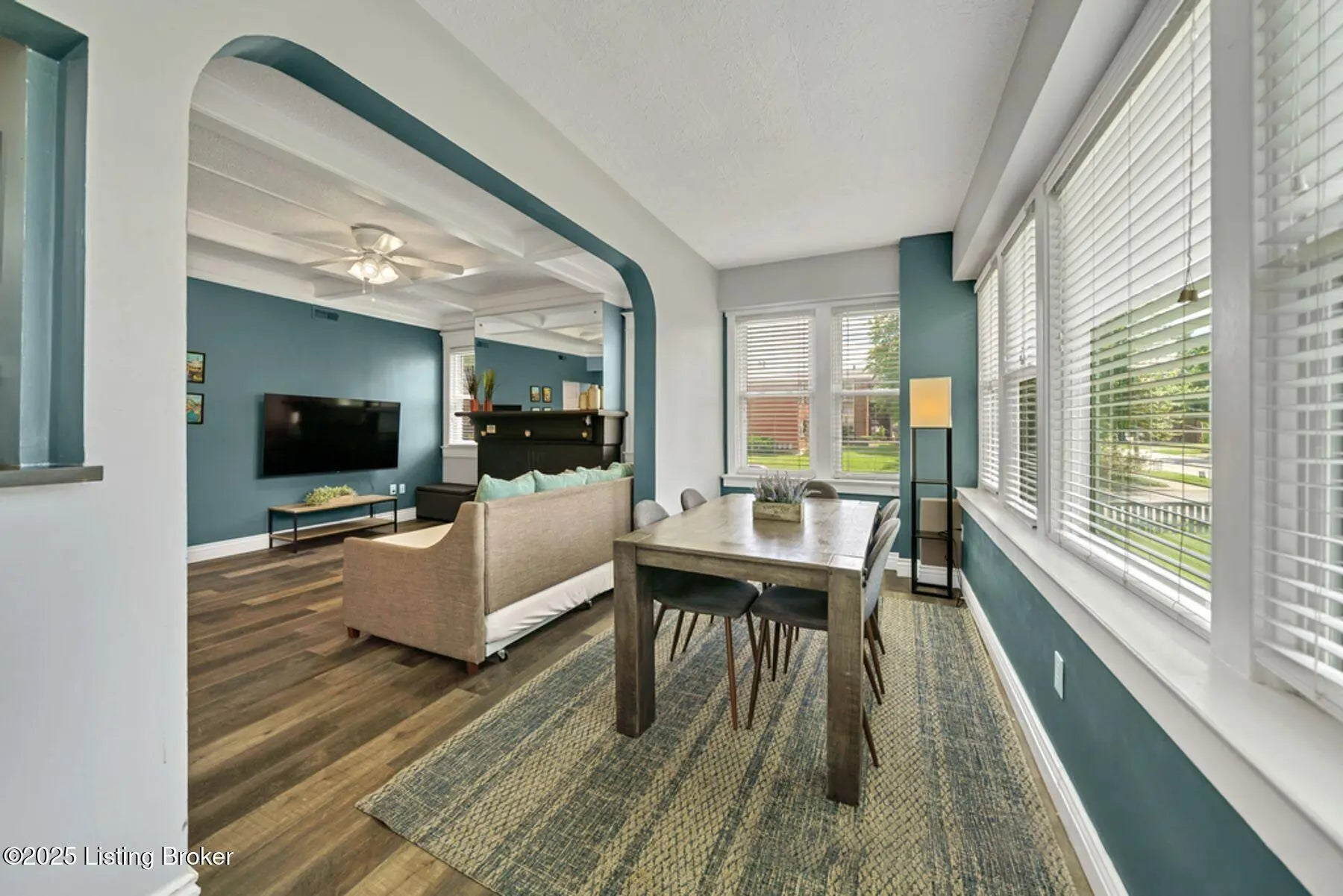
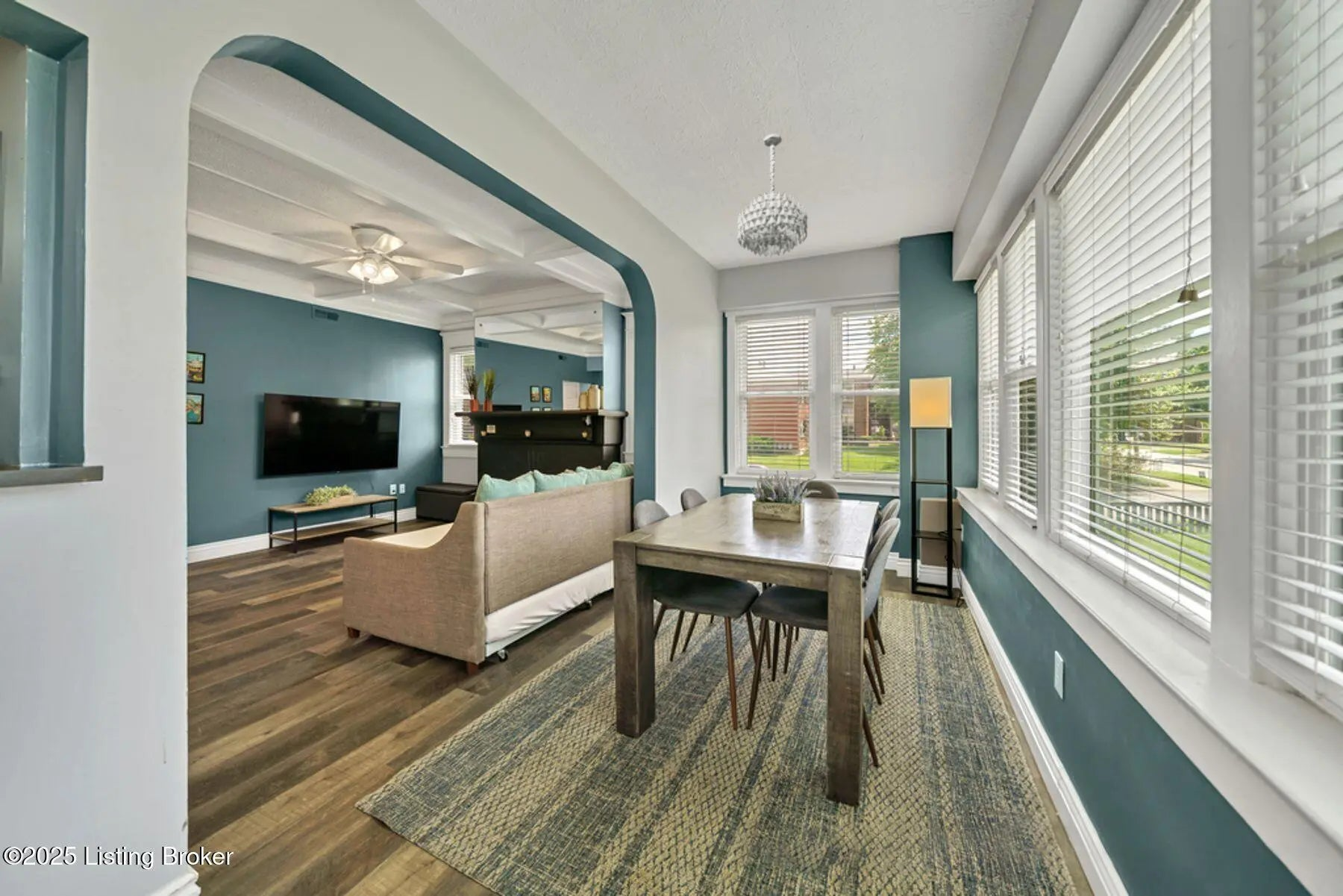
+ chandelier [736,133,809,258]
